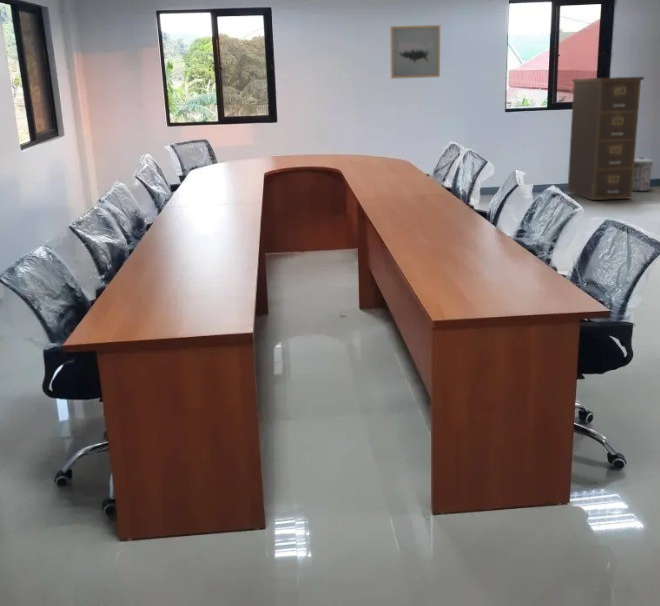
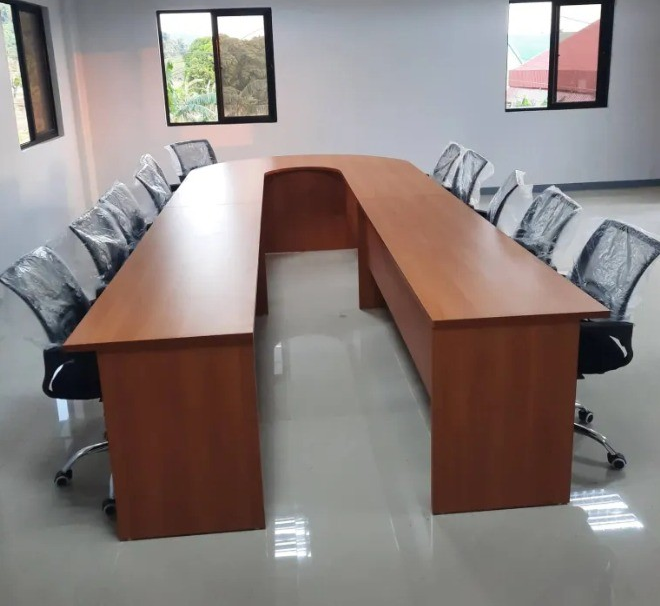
- wall art [389,24,441,80]
- filing cabinet [567,76,645,201]
- trash can [632,157,654,192]
